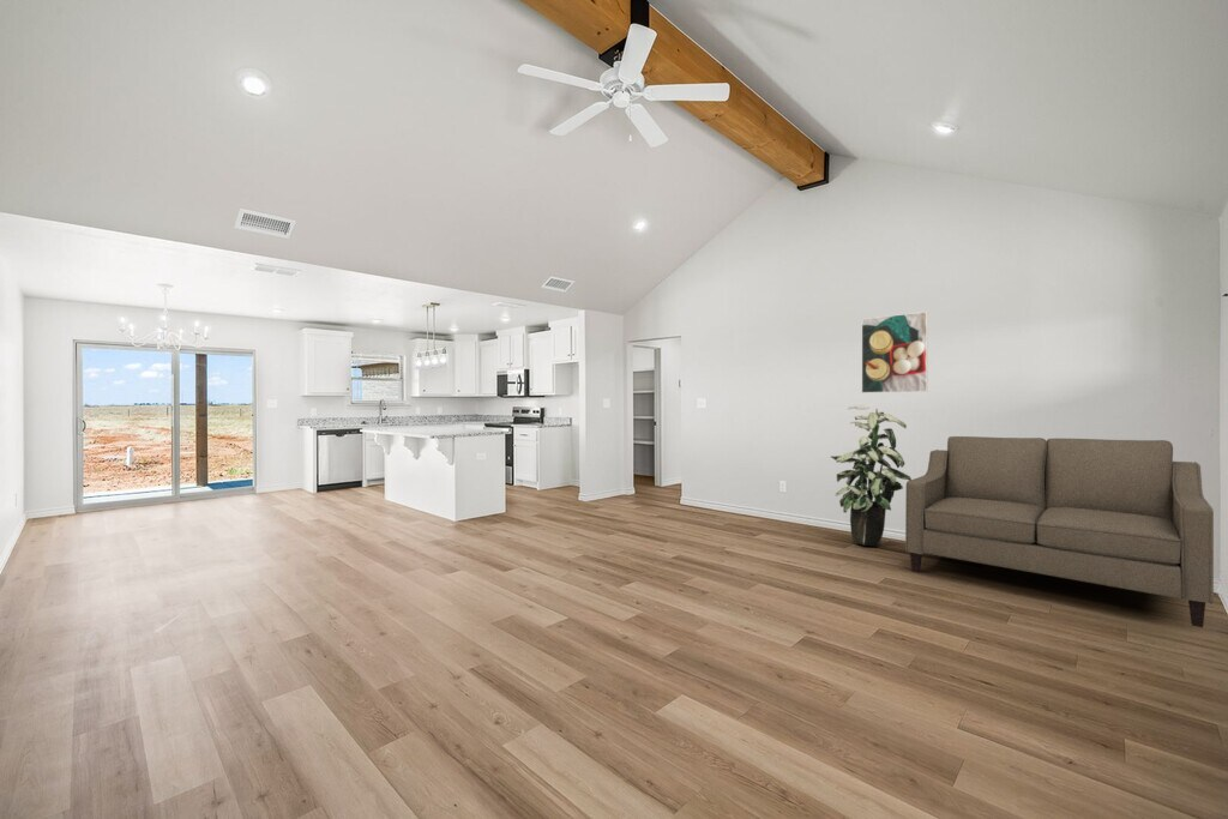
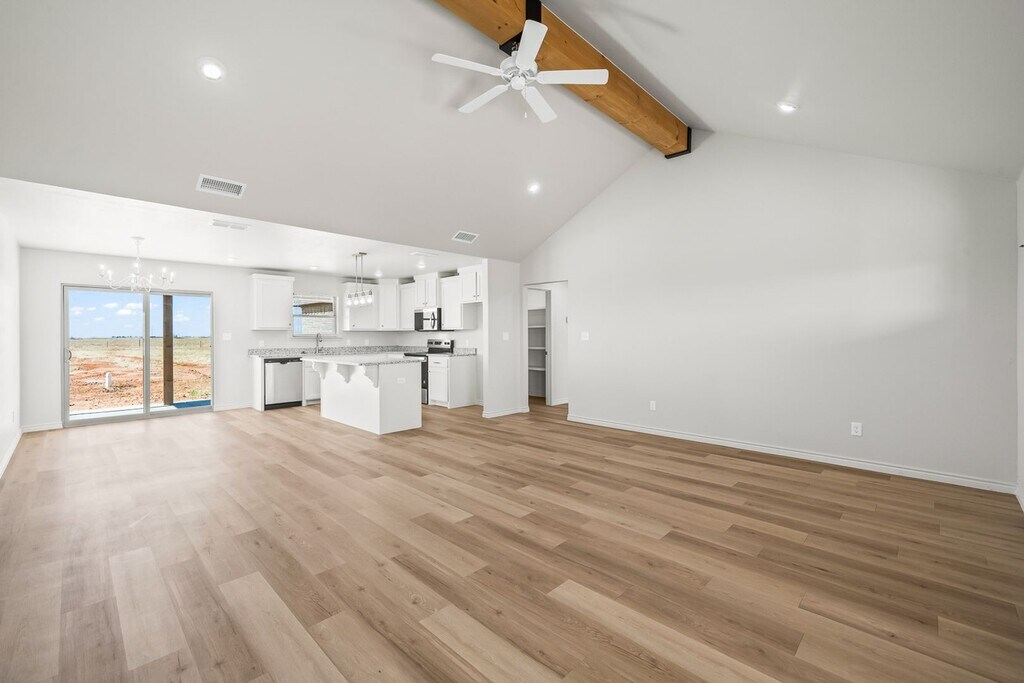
- indoor plant [830,404,913,548]
- sofa [904,435,1215,628]
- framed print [861,311,929,395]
